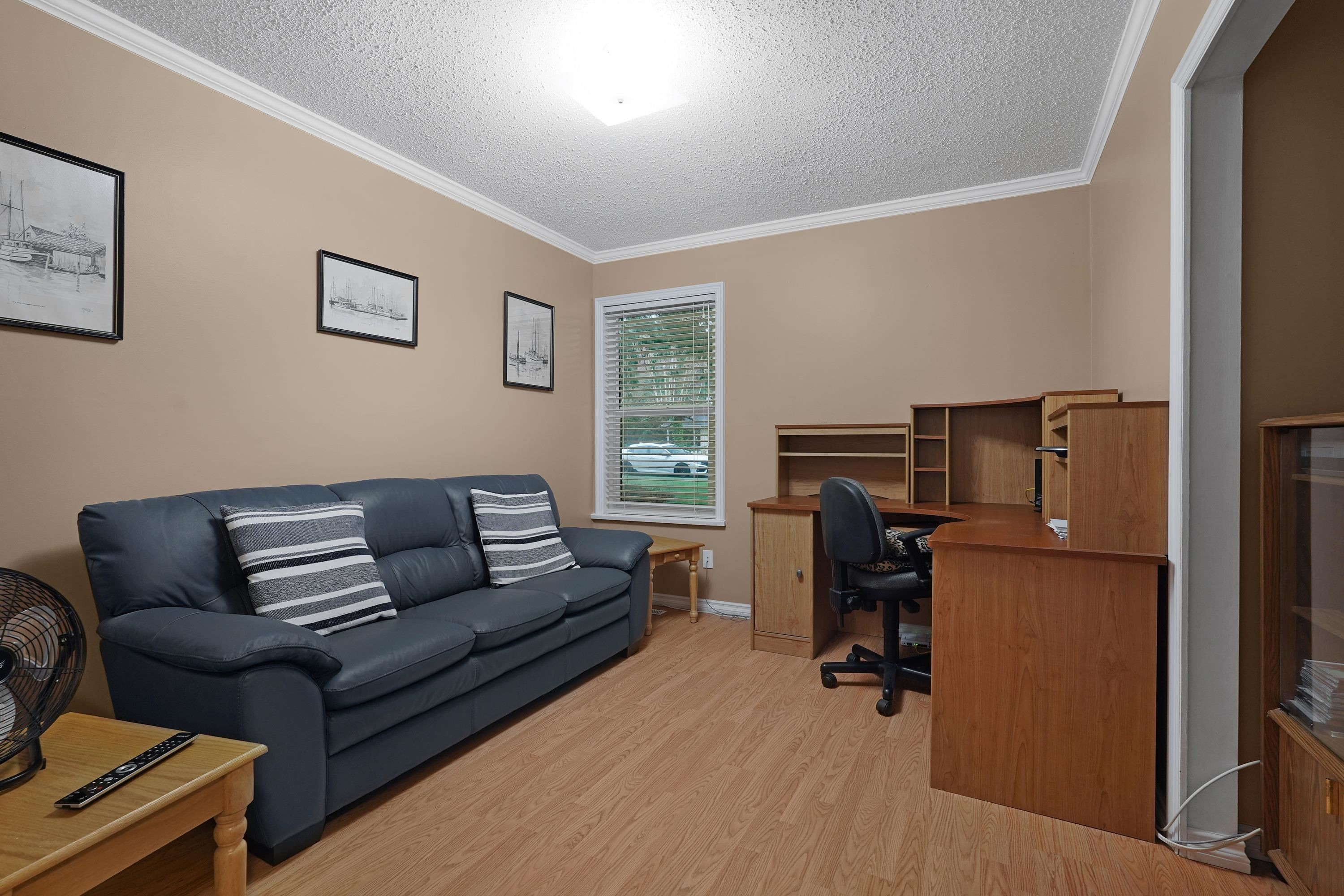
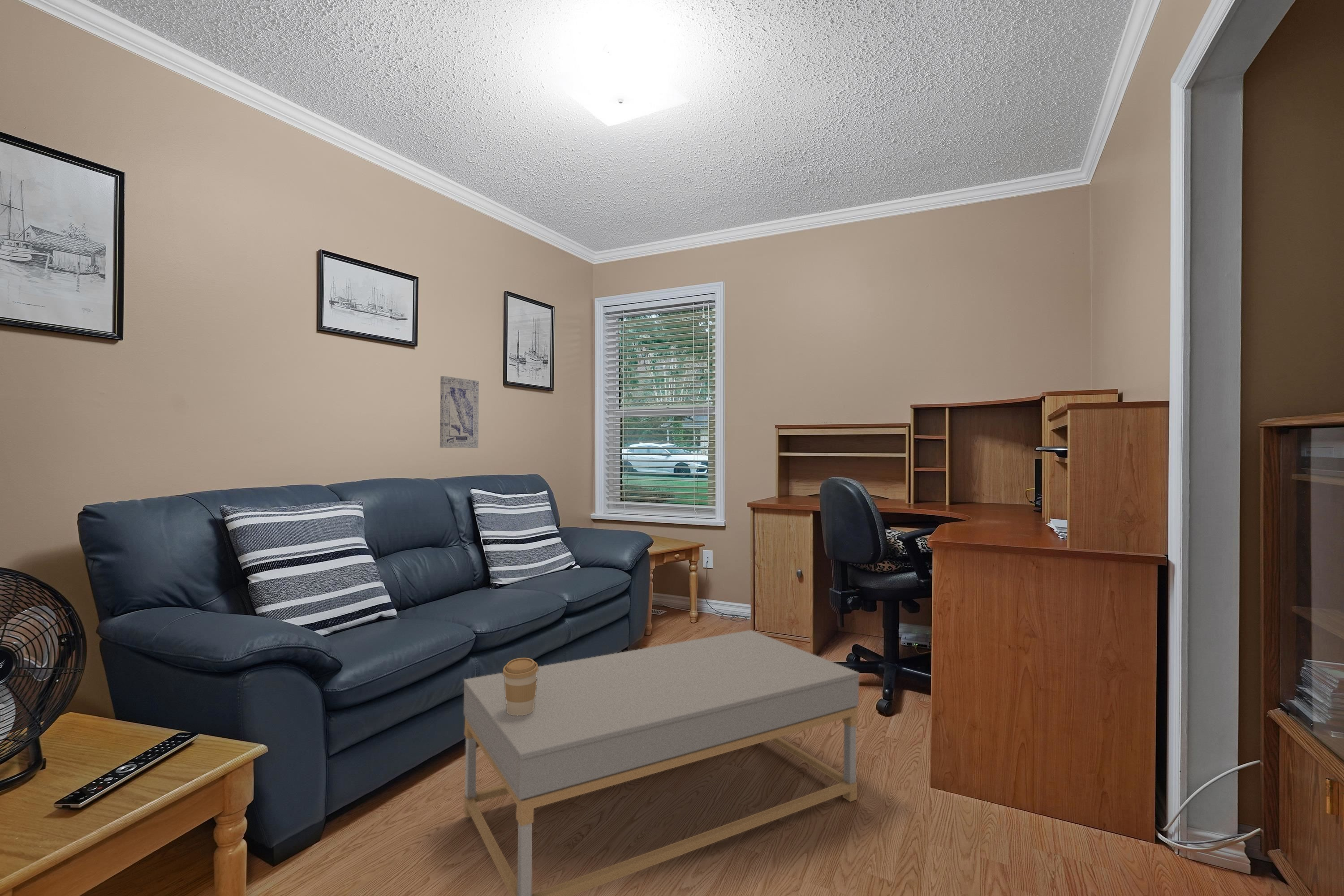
+ coffee cup [502,657,538,716]
+ coffee table [463,629,860,896]
+ wall art [439,375,479,448]
